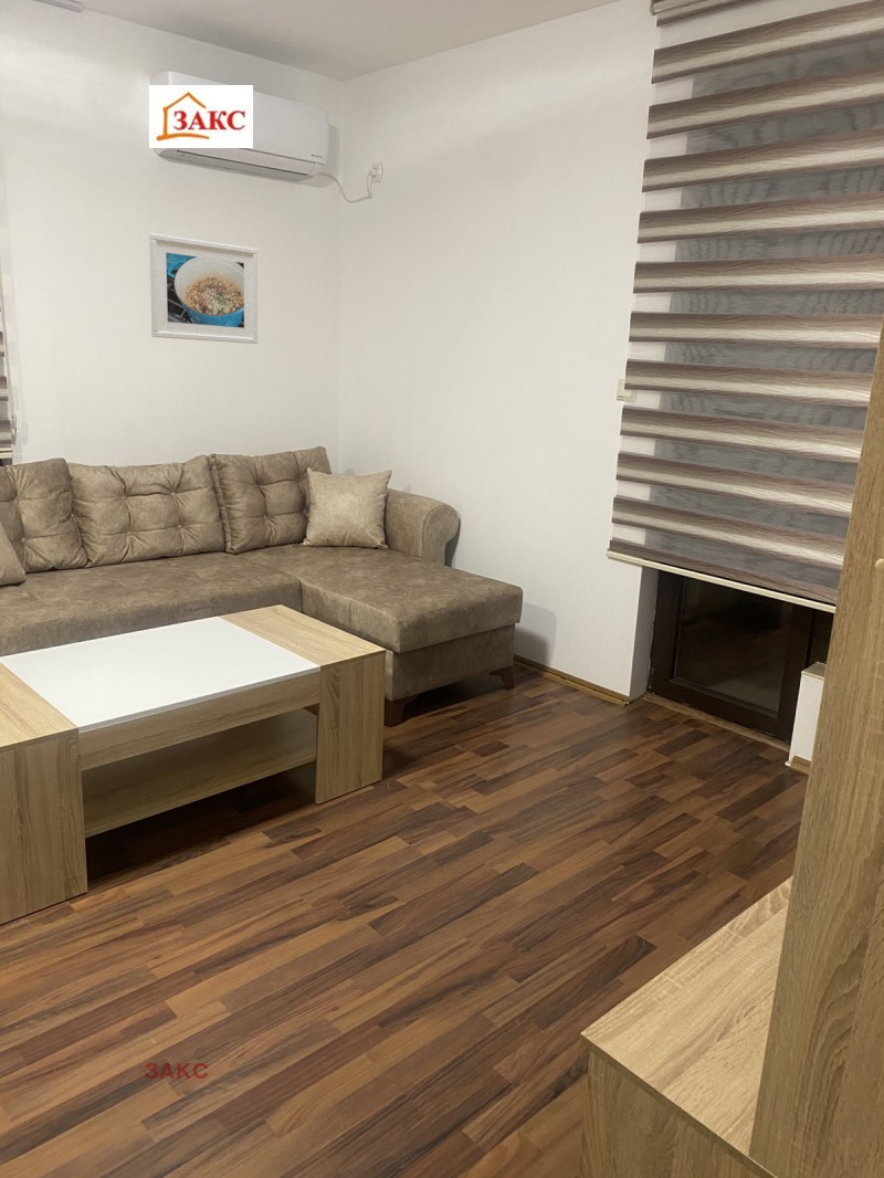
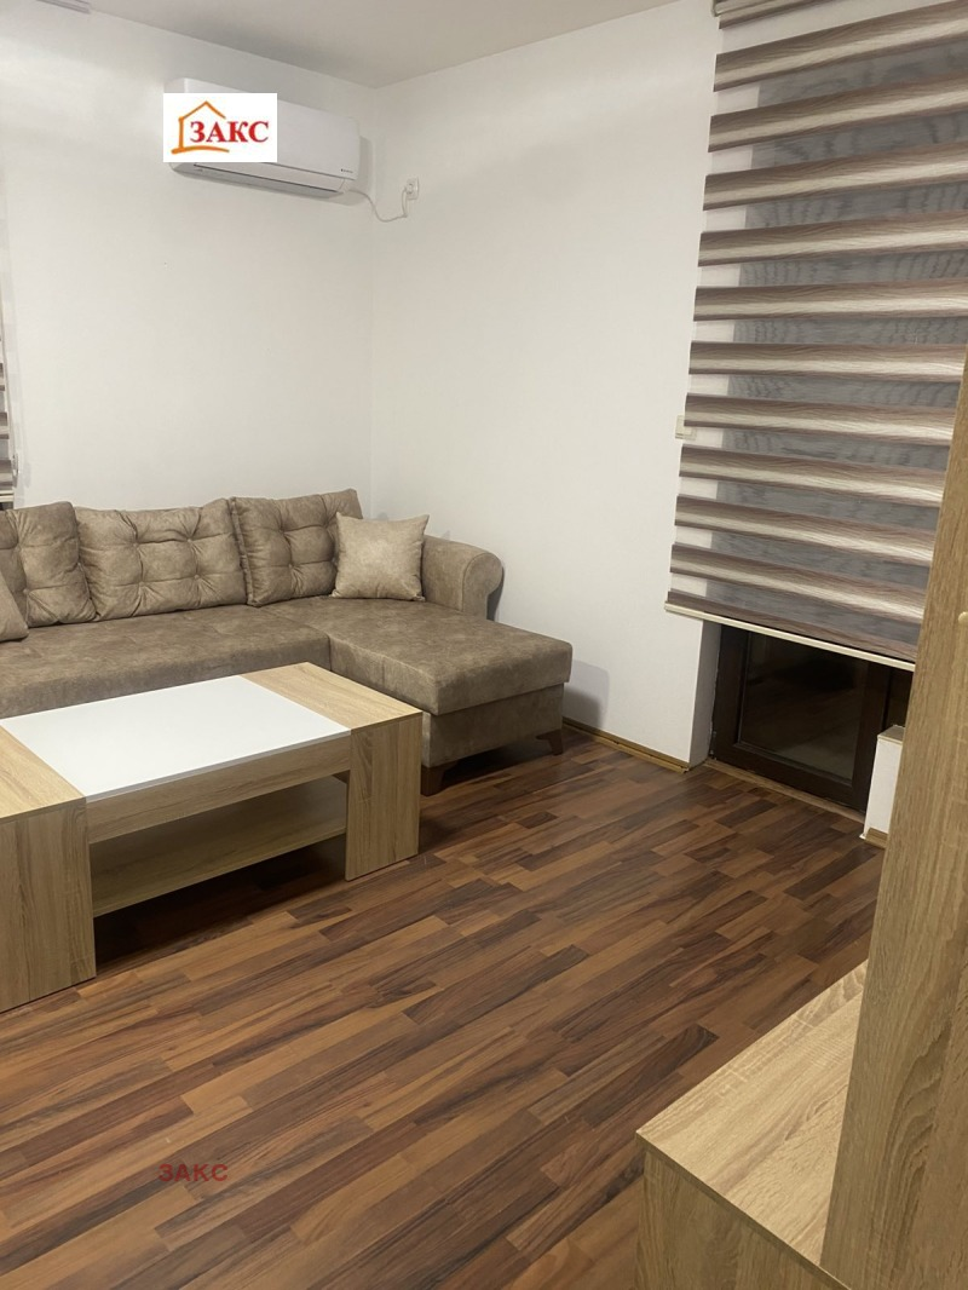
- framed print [148,232,259,345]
